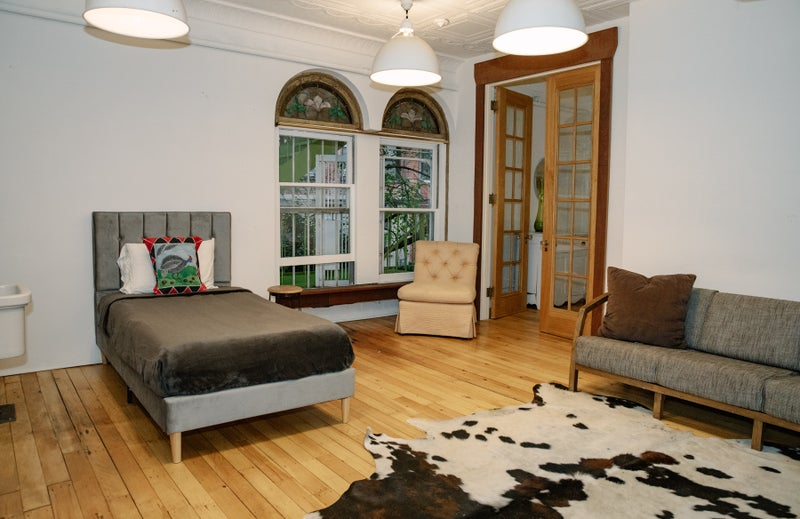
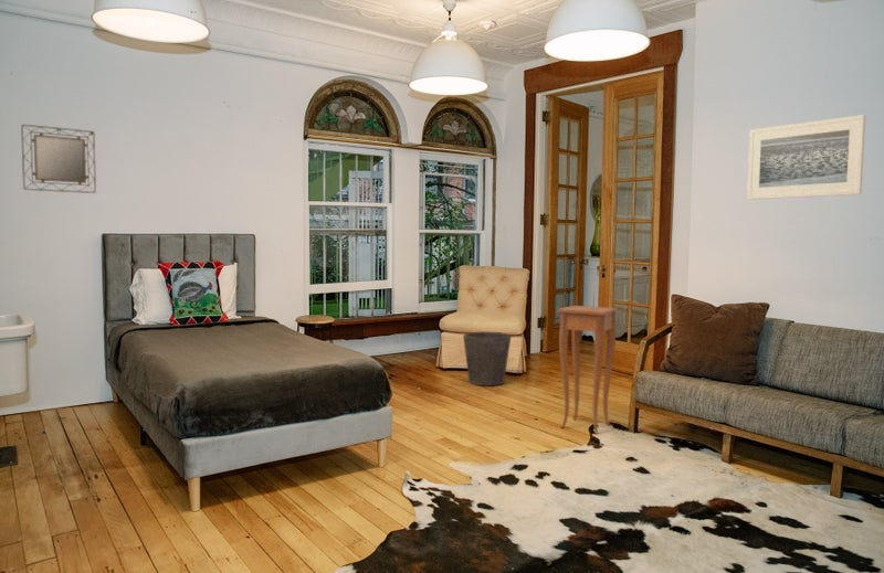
+ waste bin [462,331,513,386]
+ home mirror [20,124,97,194]
+ side table [557,305,619,435]
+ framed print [746,114,866,201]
